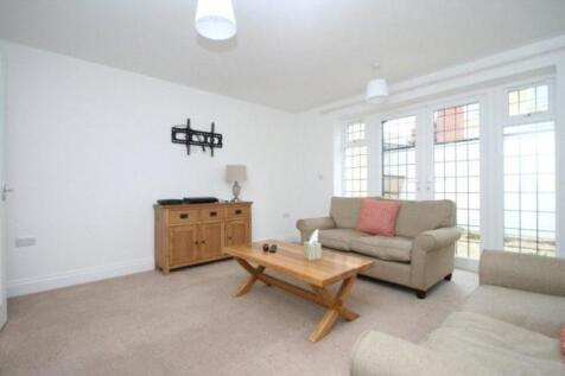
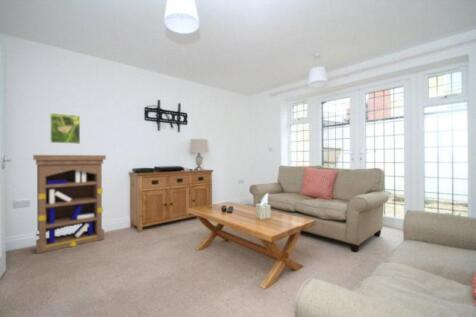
+ bookcase [32,154,107,255]
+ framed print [49,112,81,145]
